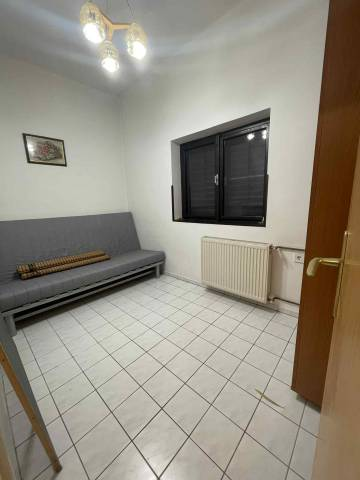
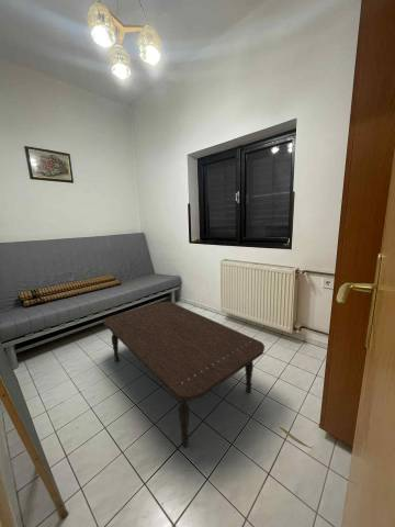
+ coffee table [102,301,266,449]
